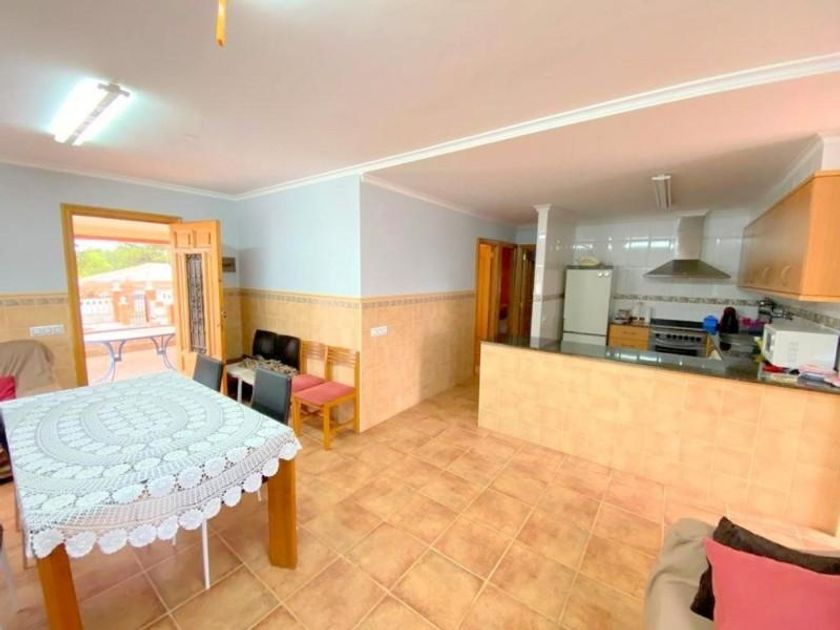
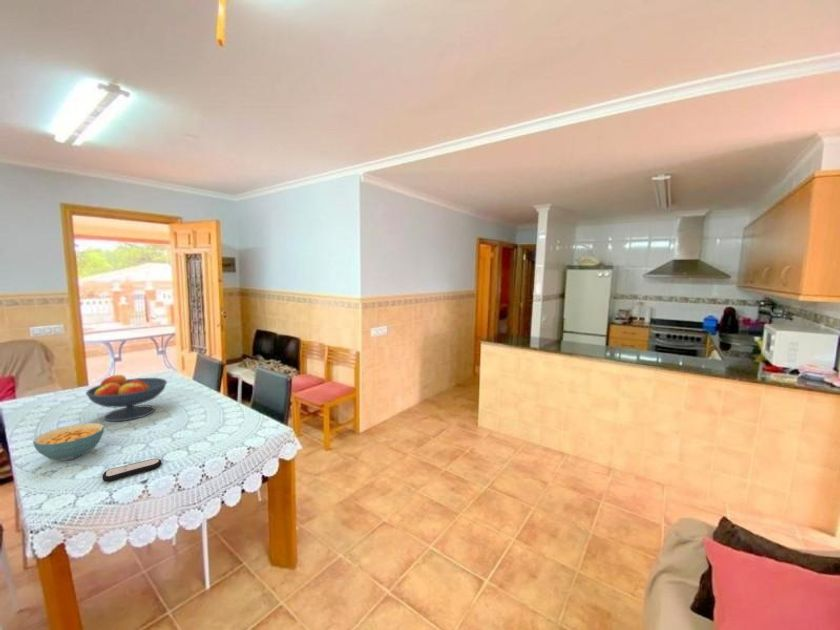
+ cereal bowl [32,422,105,461]
+ fruit bowl [85,374,168,422]
+ remote control [101,458,163,483]
